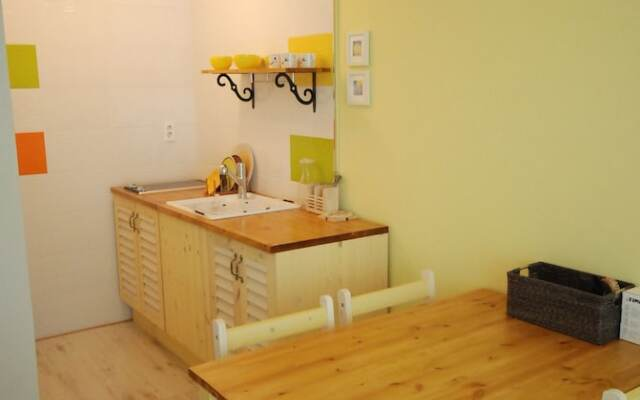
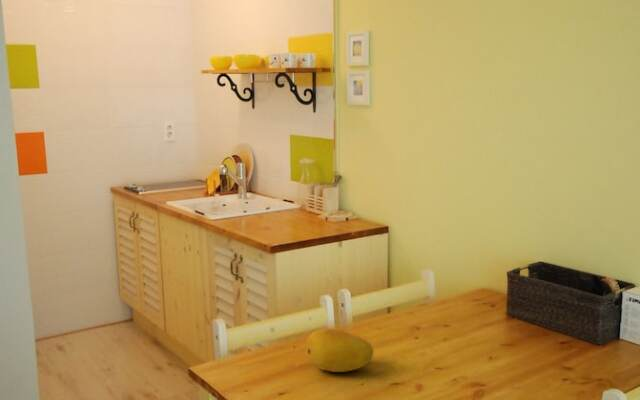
+ fruit [306,327,375,373]
